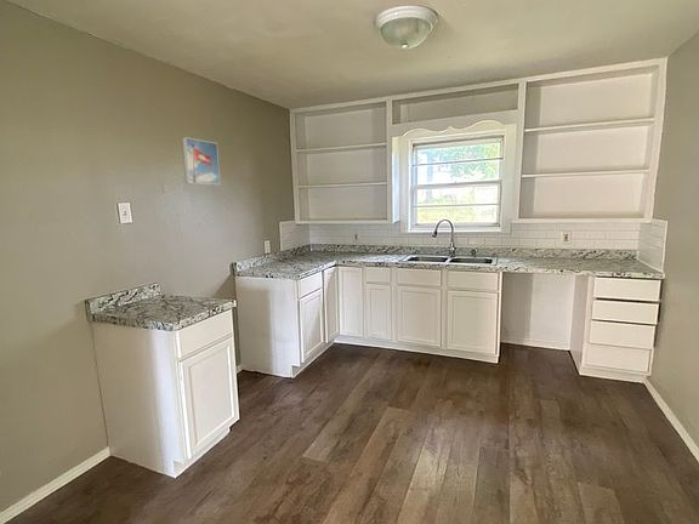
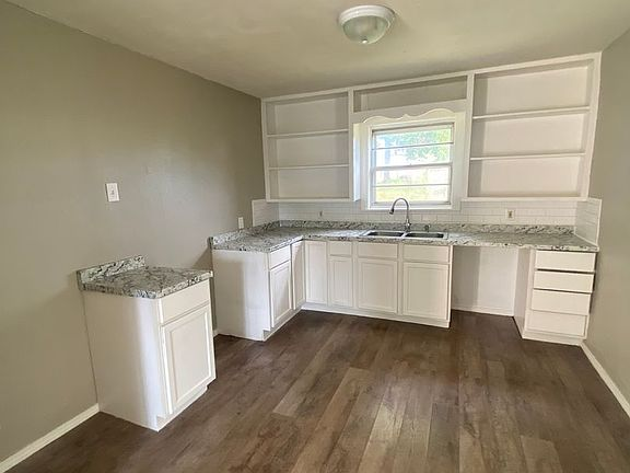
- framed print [181,136,221,186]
